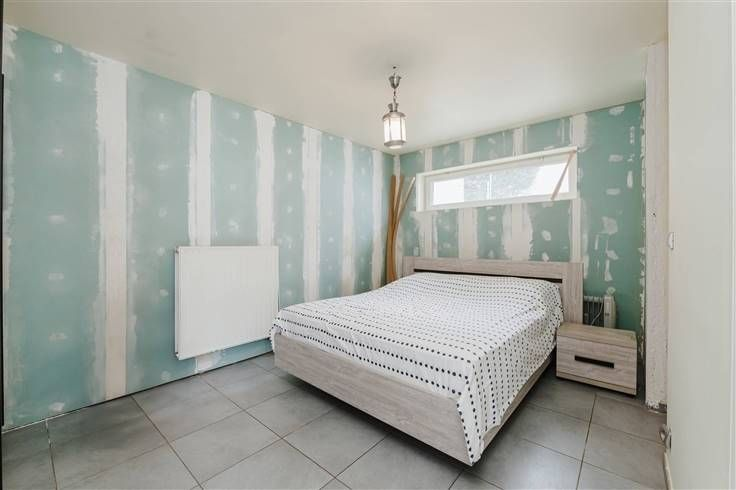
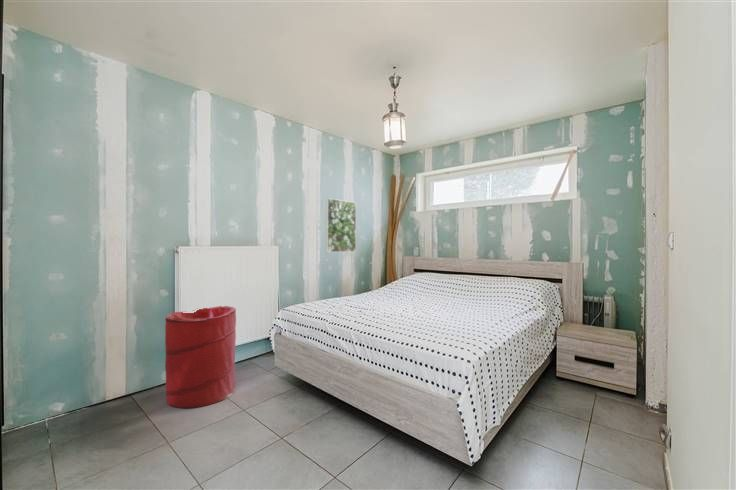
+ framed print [325,197,357,253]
+ laundry hamper [164,305,237,409]
